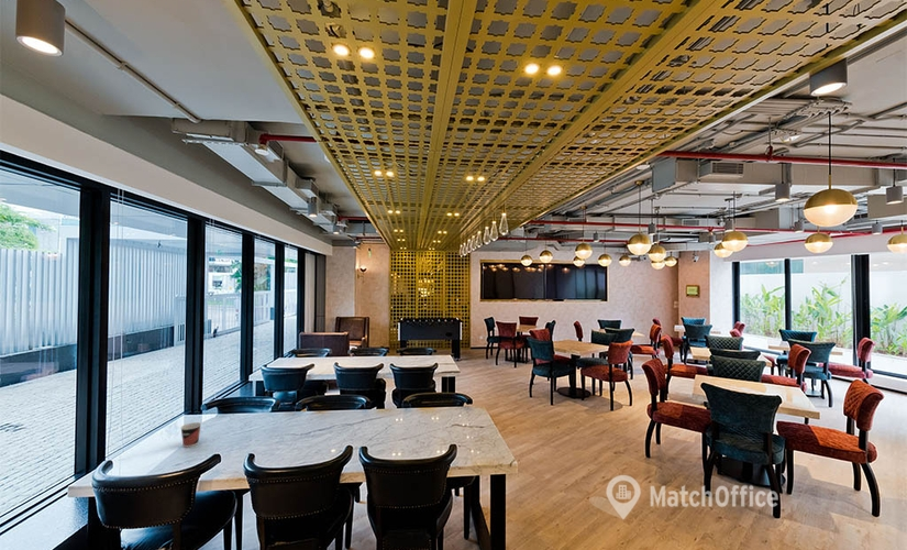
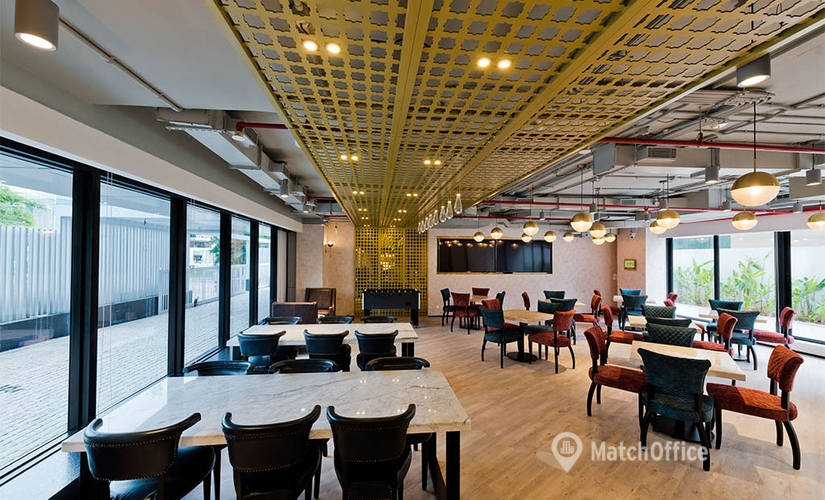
- cup [179,421,202,449]
